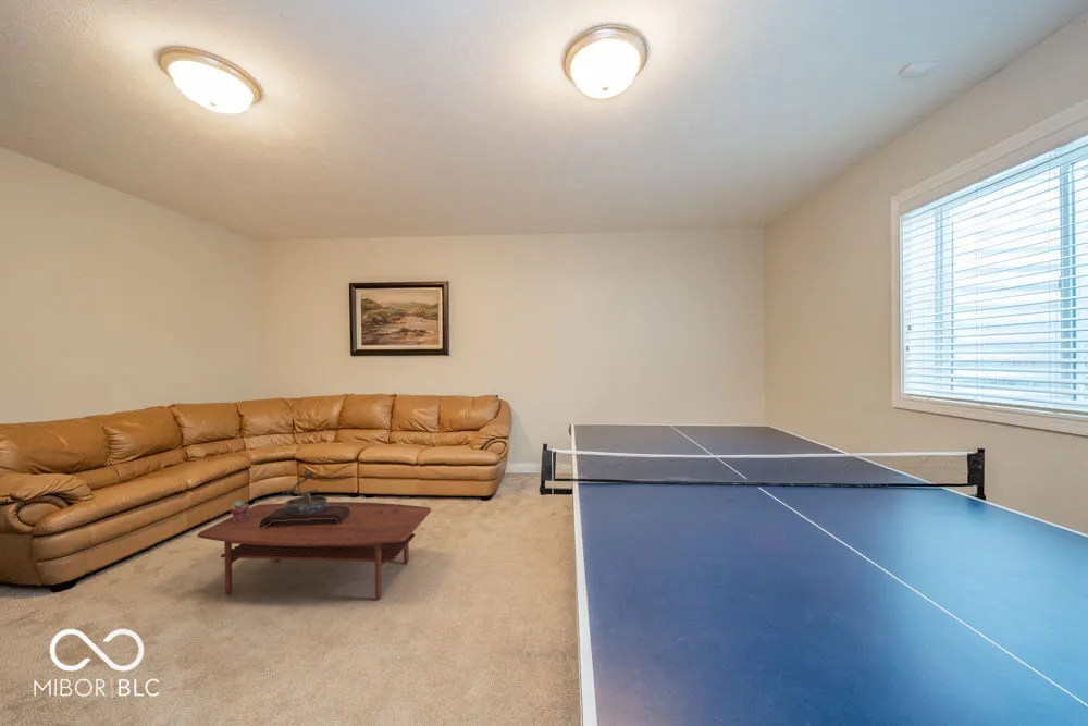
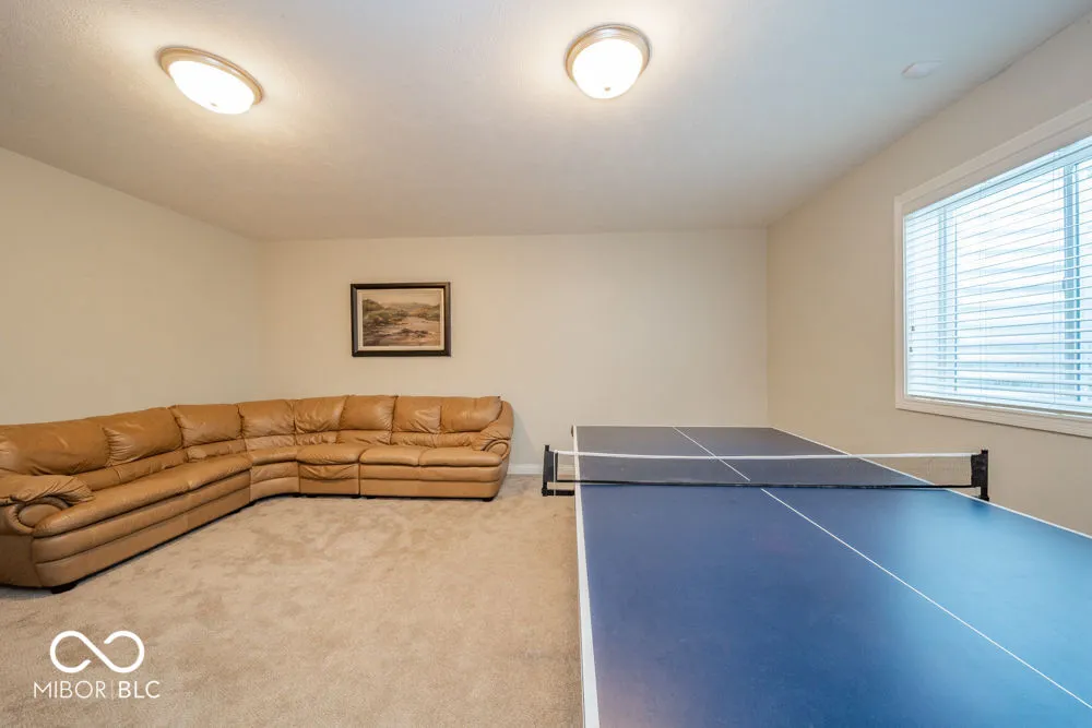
- coffee table [196,501,432,601]
- bonsai tree [259,467,350,529]
- potted succulent [230,500,250,522]
